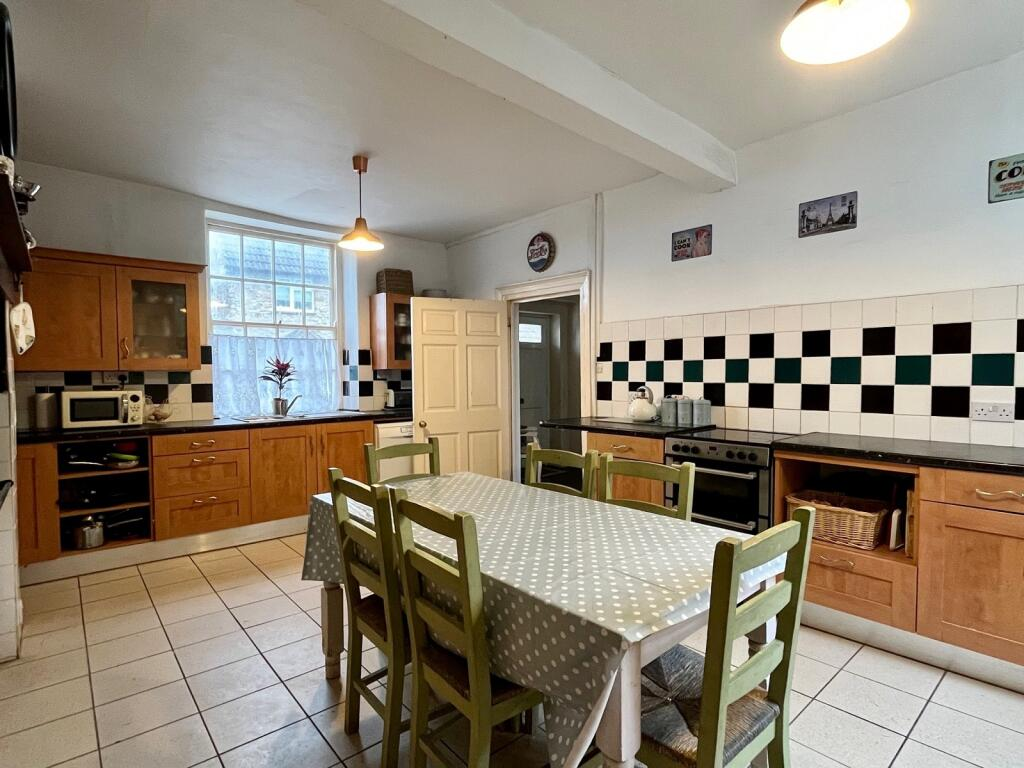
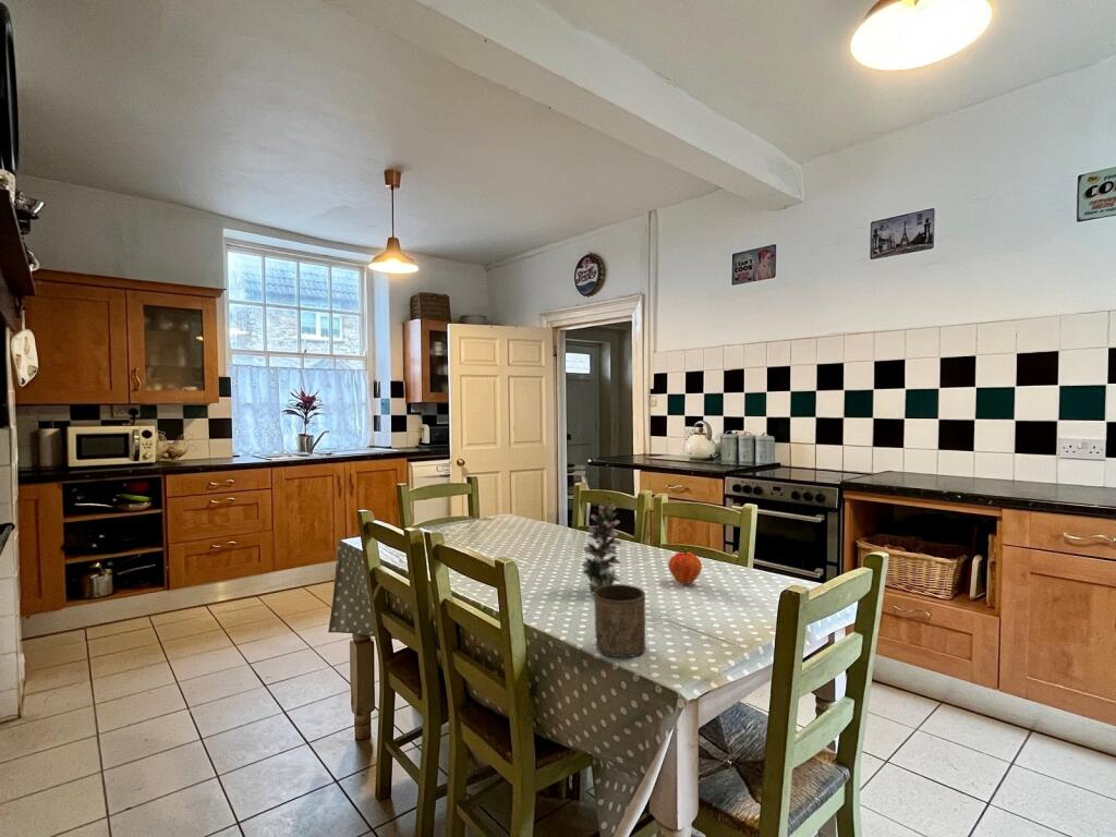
+ flower [581,502,622,595]
+ cup [593,583,646,658]
+ fruit [667,547,703,585]
